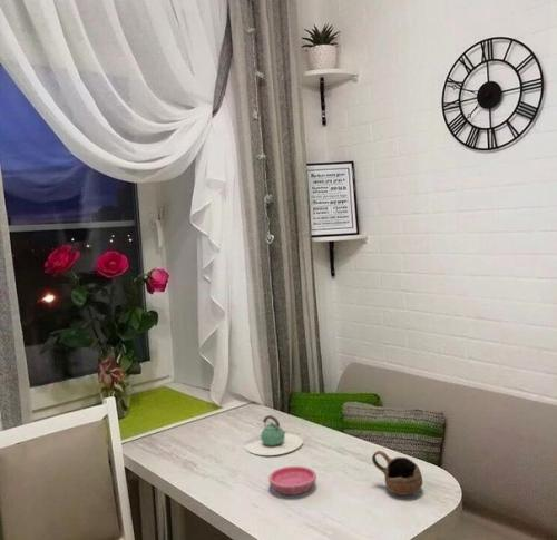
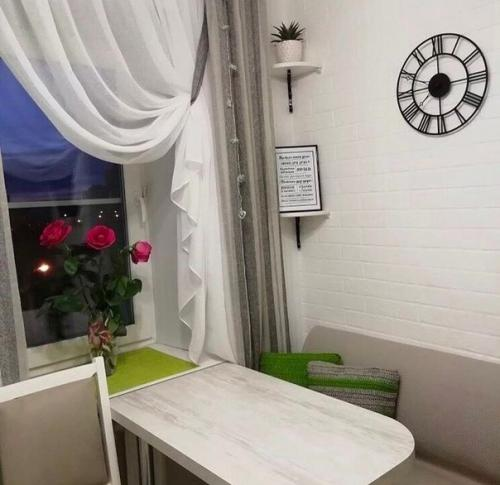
- cup [371,450,423,497]
- saucer [267,465,317,495]
- teapot [243,414,304,456]
